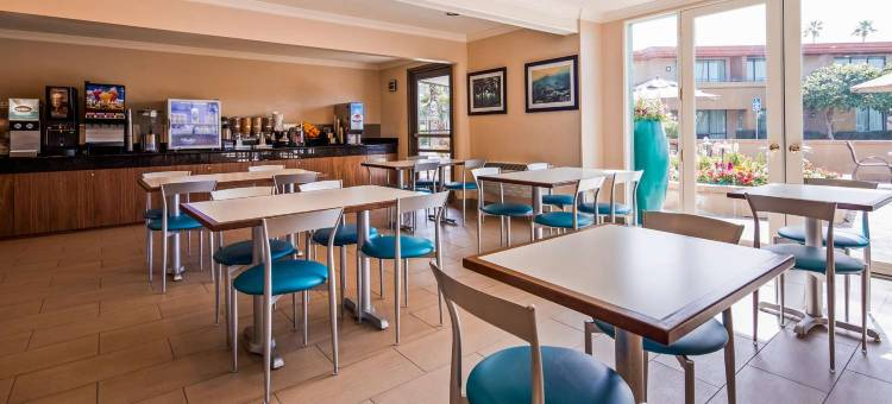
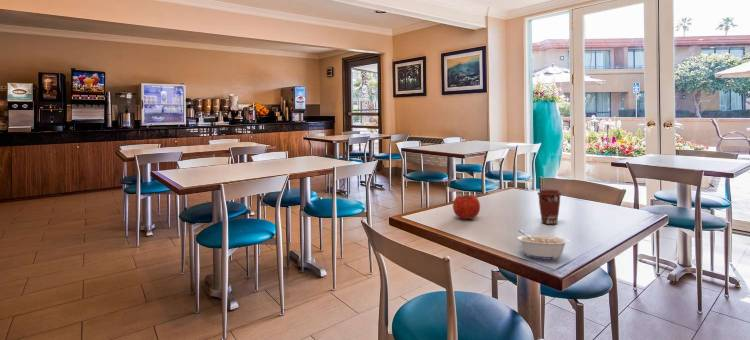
+ coffee cup [536,189,563,225]
+ legume [516,229,570,260]
+ apple [452,191,481,220]
